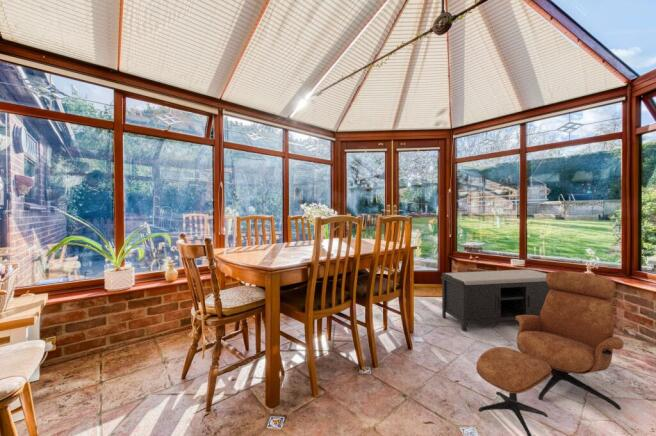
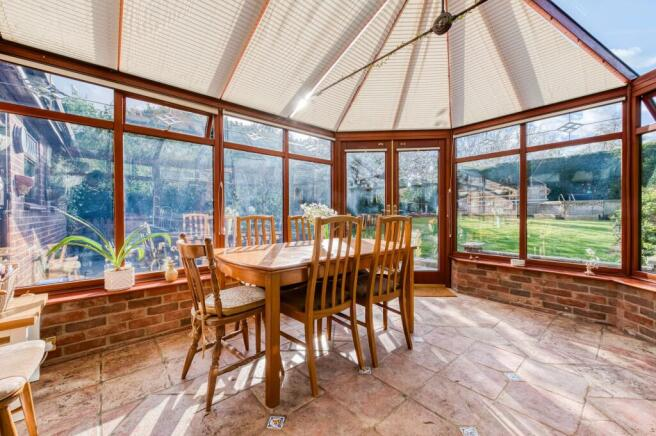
- lounge chair [475,270,625,436]
- bench [440,268,554,332]
